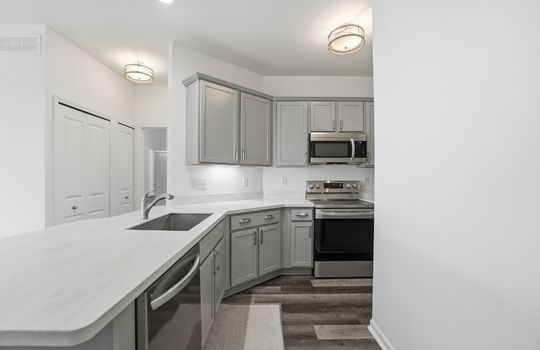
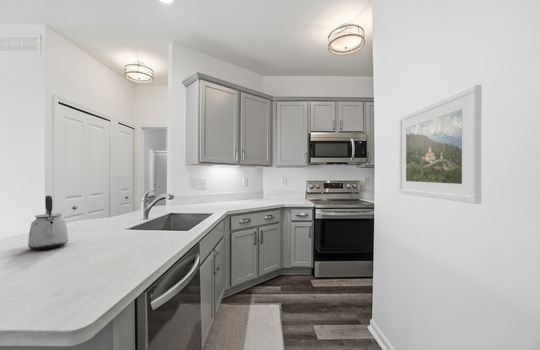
+ kettle [27,195,69,250]
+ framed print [398,84,482,205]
